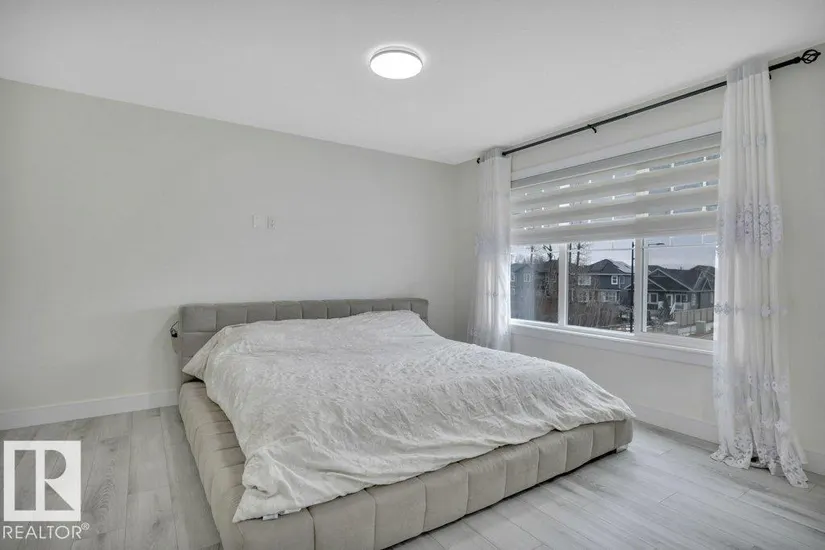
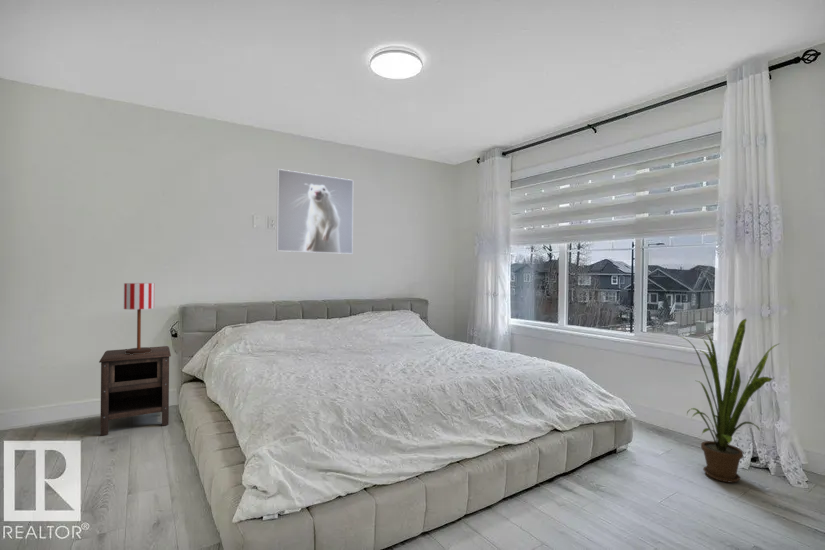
+ table lamp [123,282,155,355]
+ nightstand [98,345,172,437]
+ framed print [276,168,354,255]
+ house plant [675,318,782,484]
